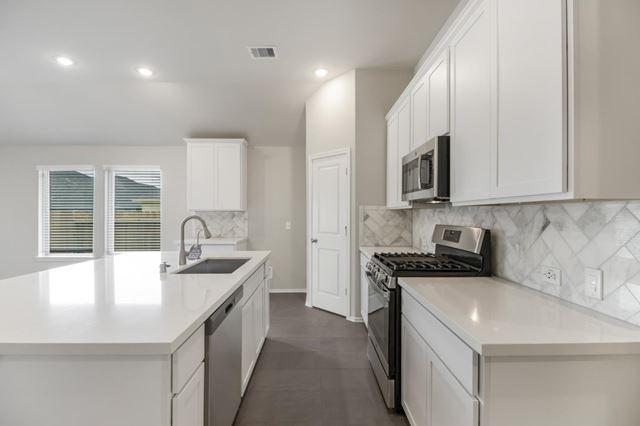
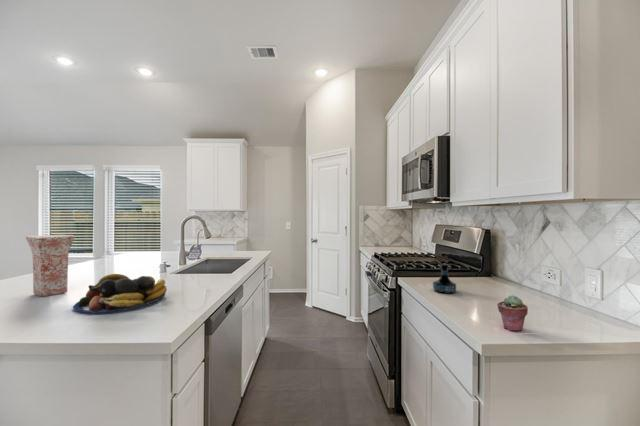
+ vase [25,234,76,298]
+ tequila bottle [432,263,457,295]
+ fruit bowl [72,273,168,314]
+ potted succulent [496,294,529,333]
